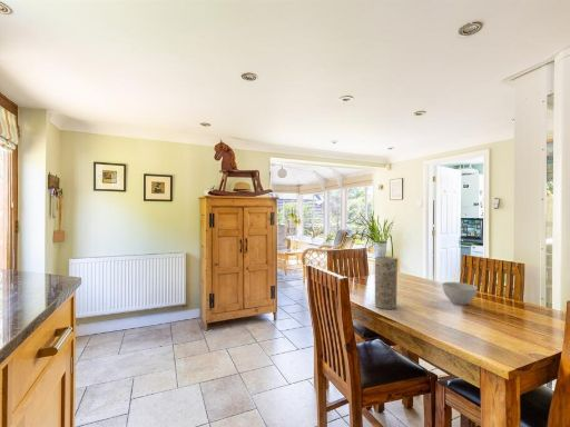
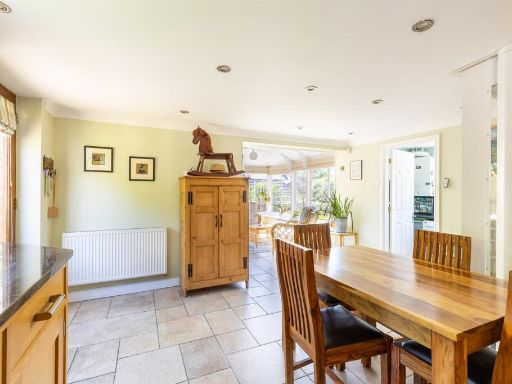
- bowl [441,281,479,306]
- vase [374,255,399,310]
